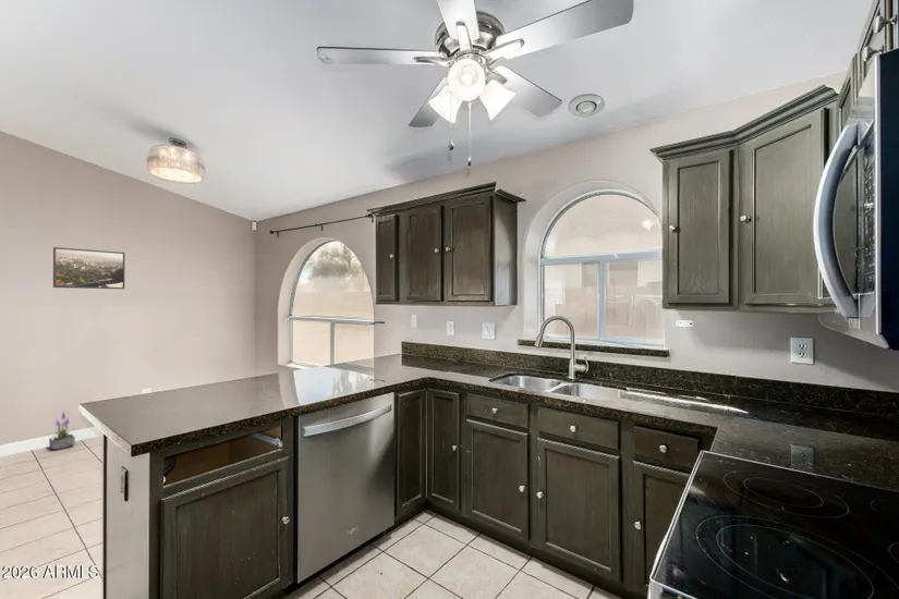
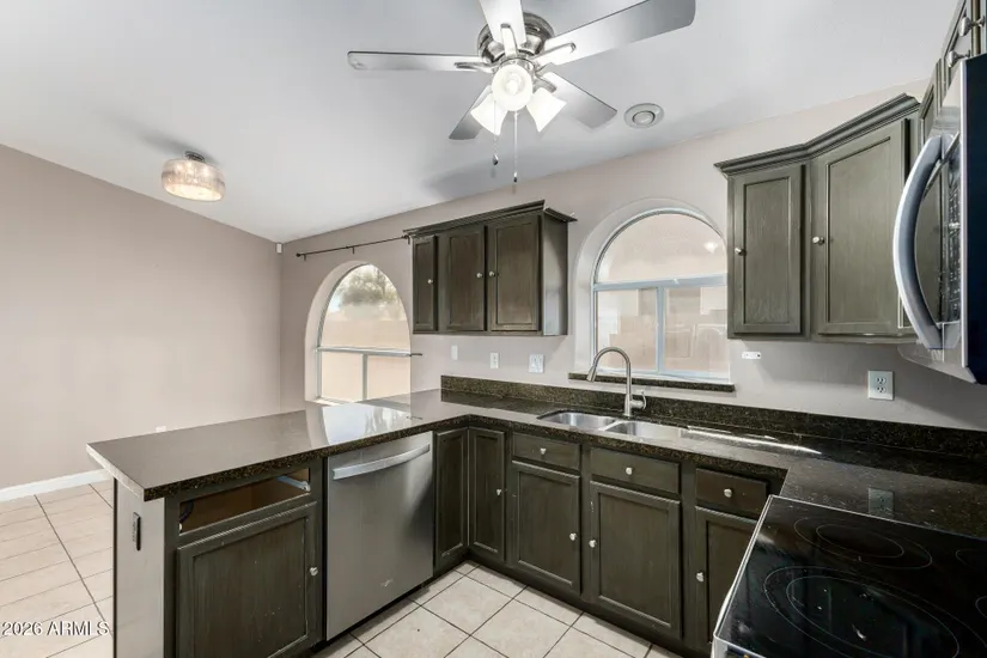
- potted plant [48,409,76,451]
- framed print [52,246,126,290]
